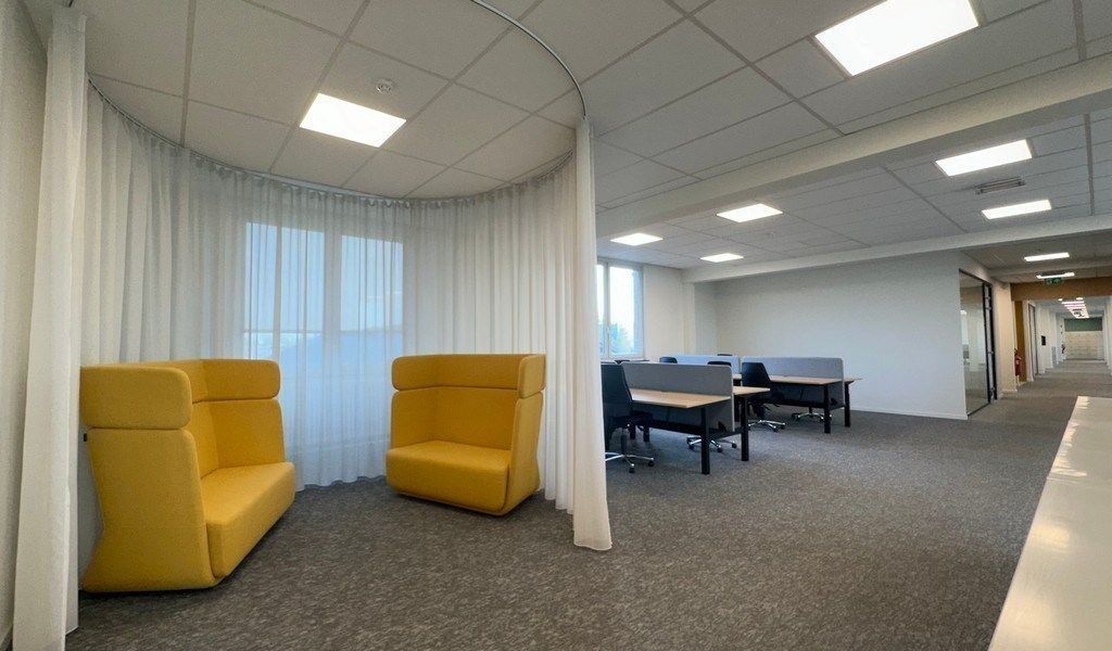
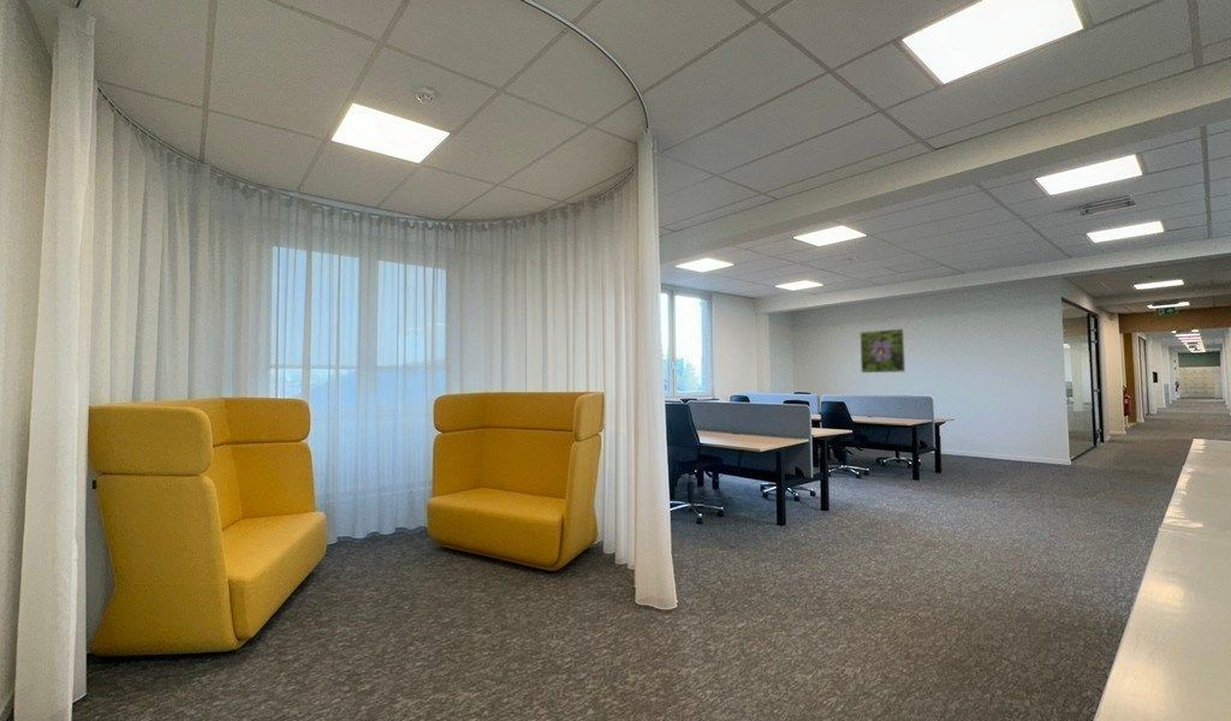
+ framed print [858,328,906,374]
